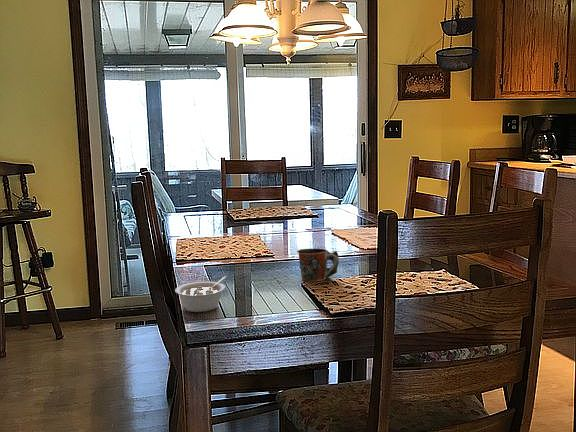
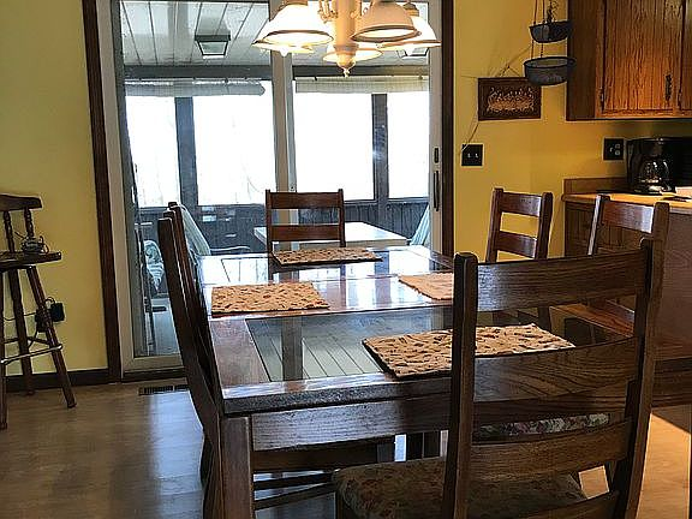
- legume [174,276,228,313]
- mug [296,248,340,282]
